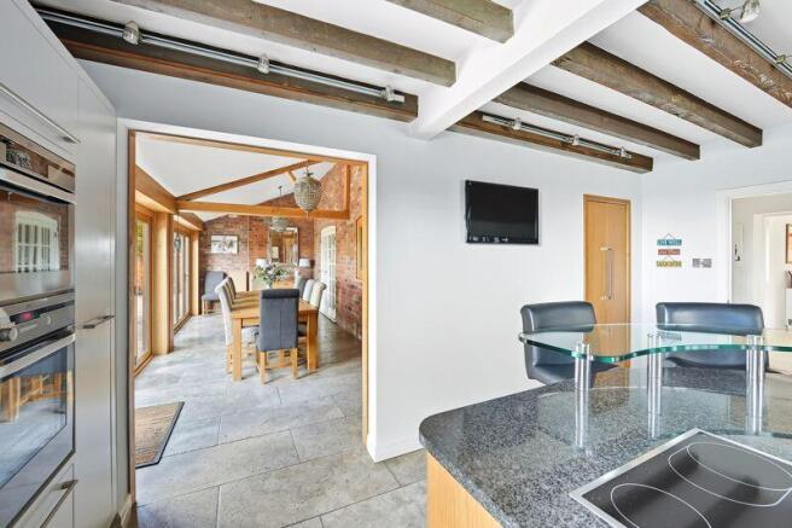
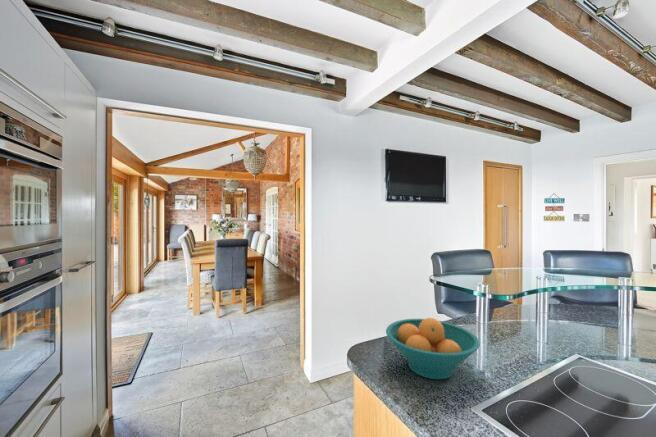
+ fruit bowl [385,317,481,380]
